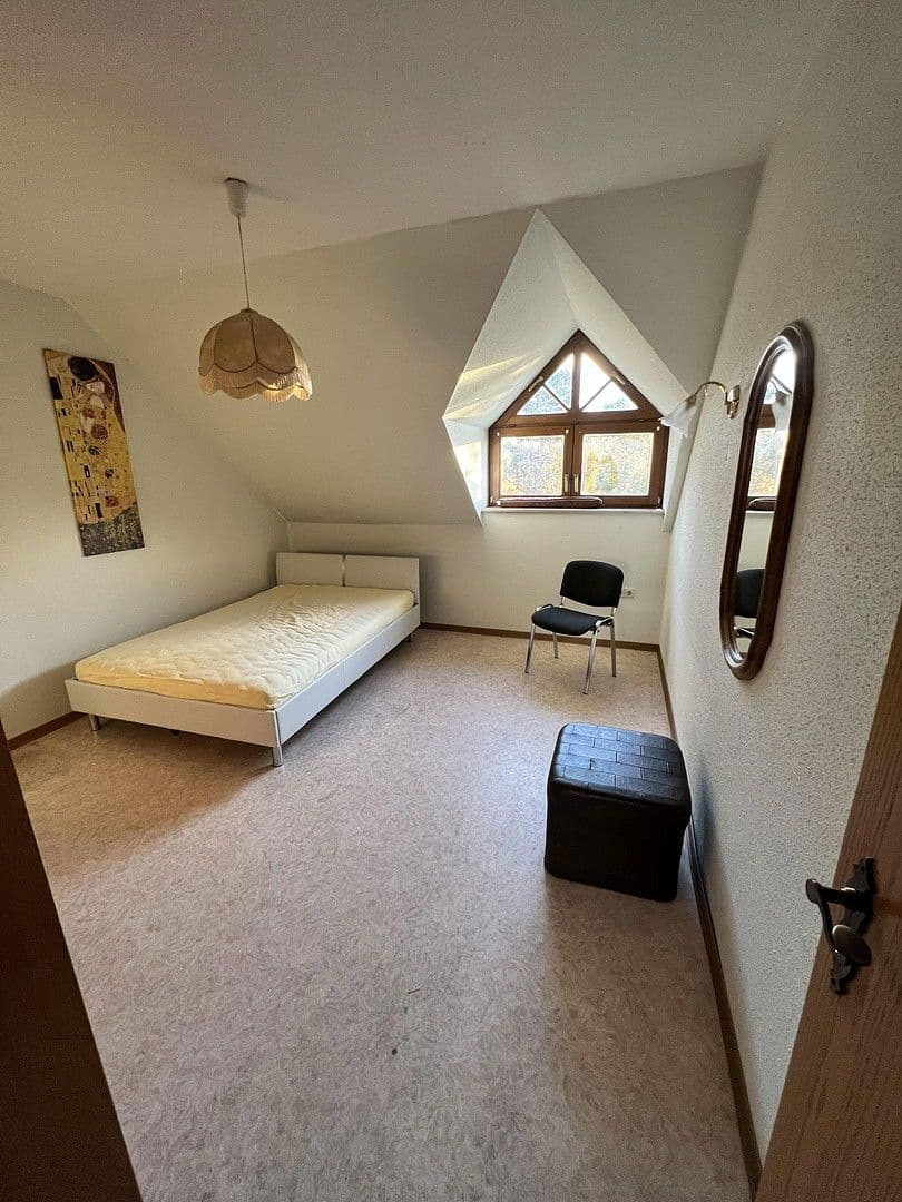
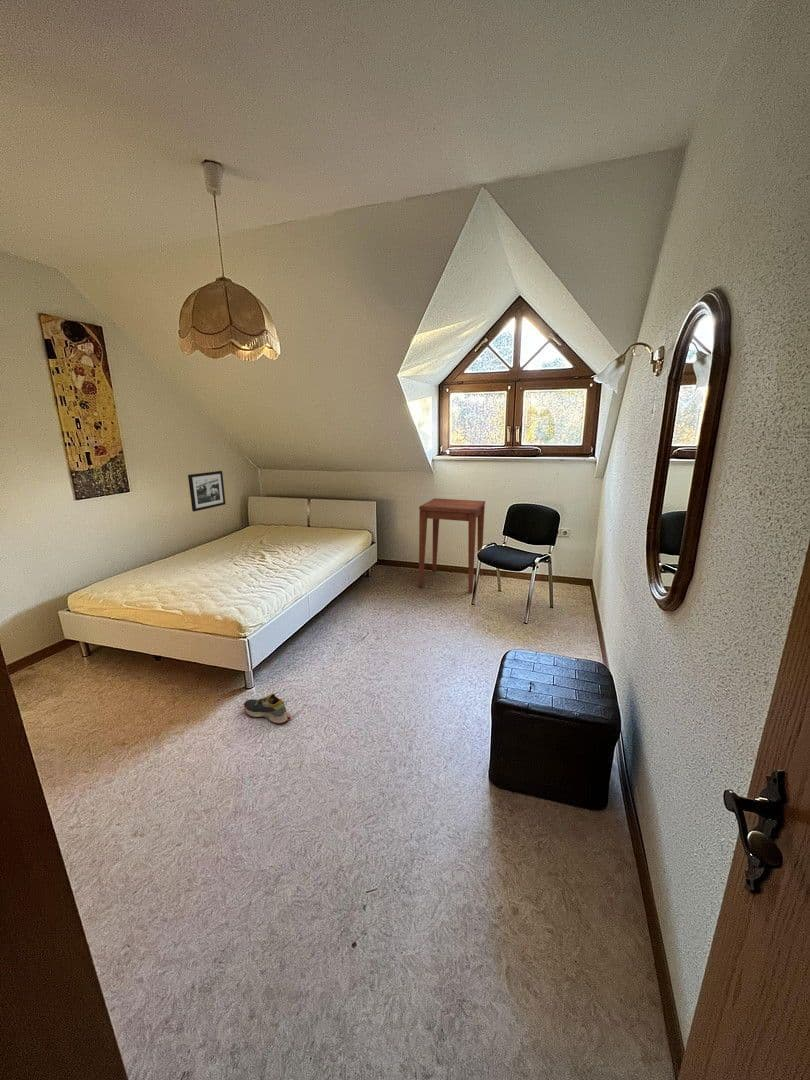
+ side table [418,497,486,594]
+ picture frame [187,470,227,512]
+ shoe [243,693,292,725]
